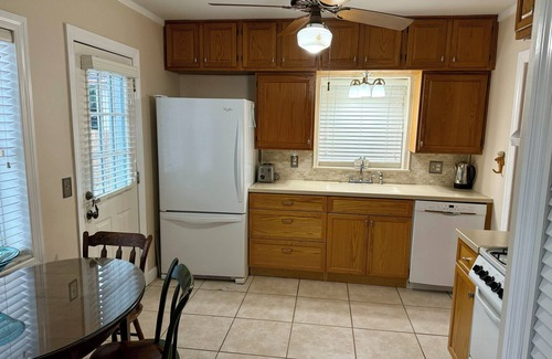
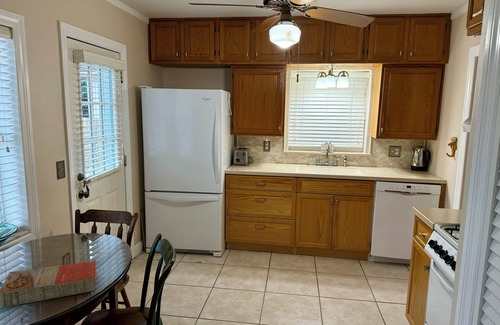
+ macaroni box [0,260,97,309]
